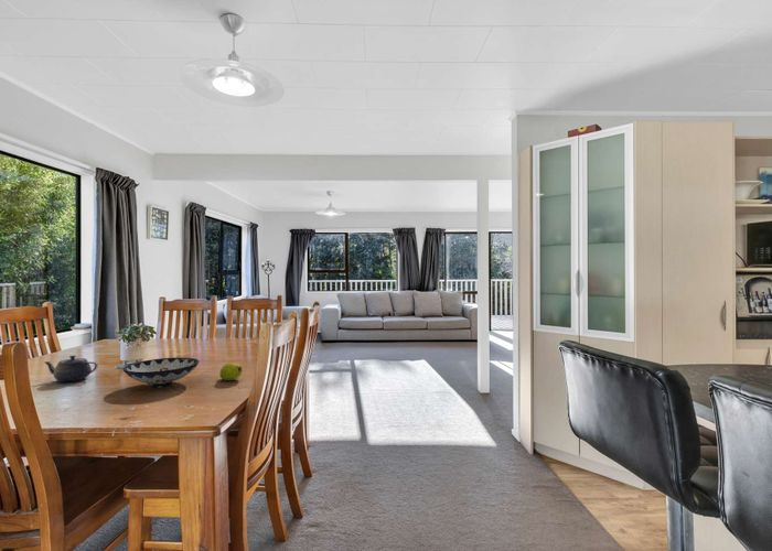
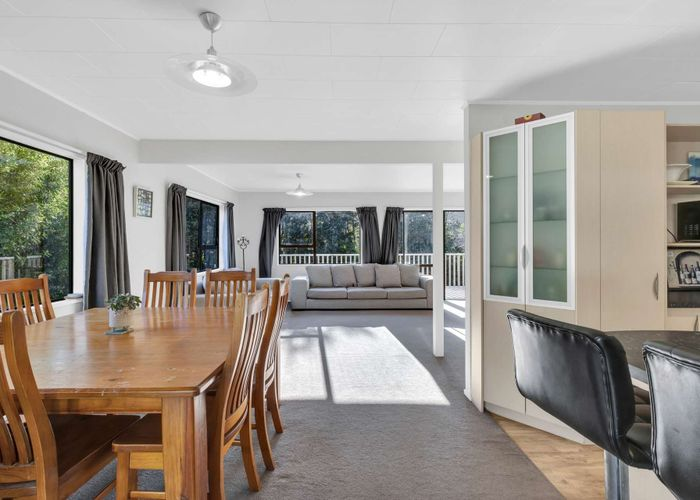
- fruit [218,361,244,381]
- teapot [43,355,99,382]
- bowl [122,356,200,388]
